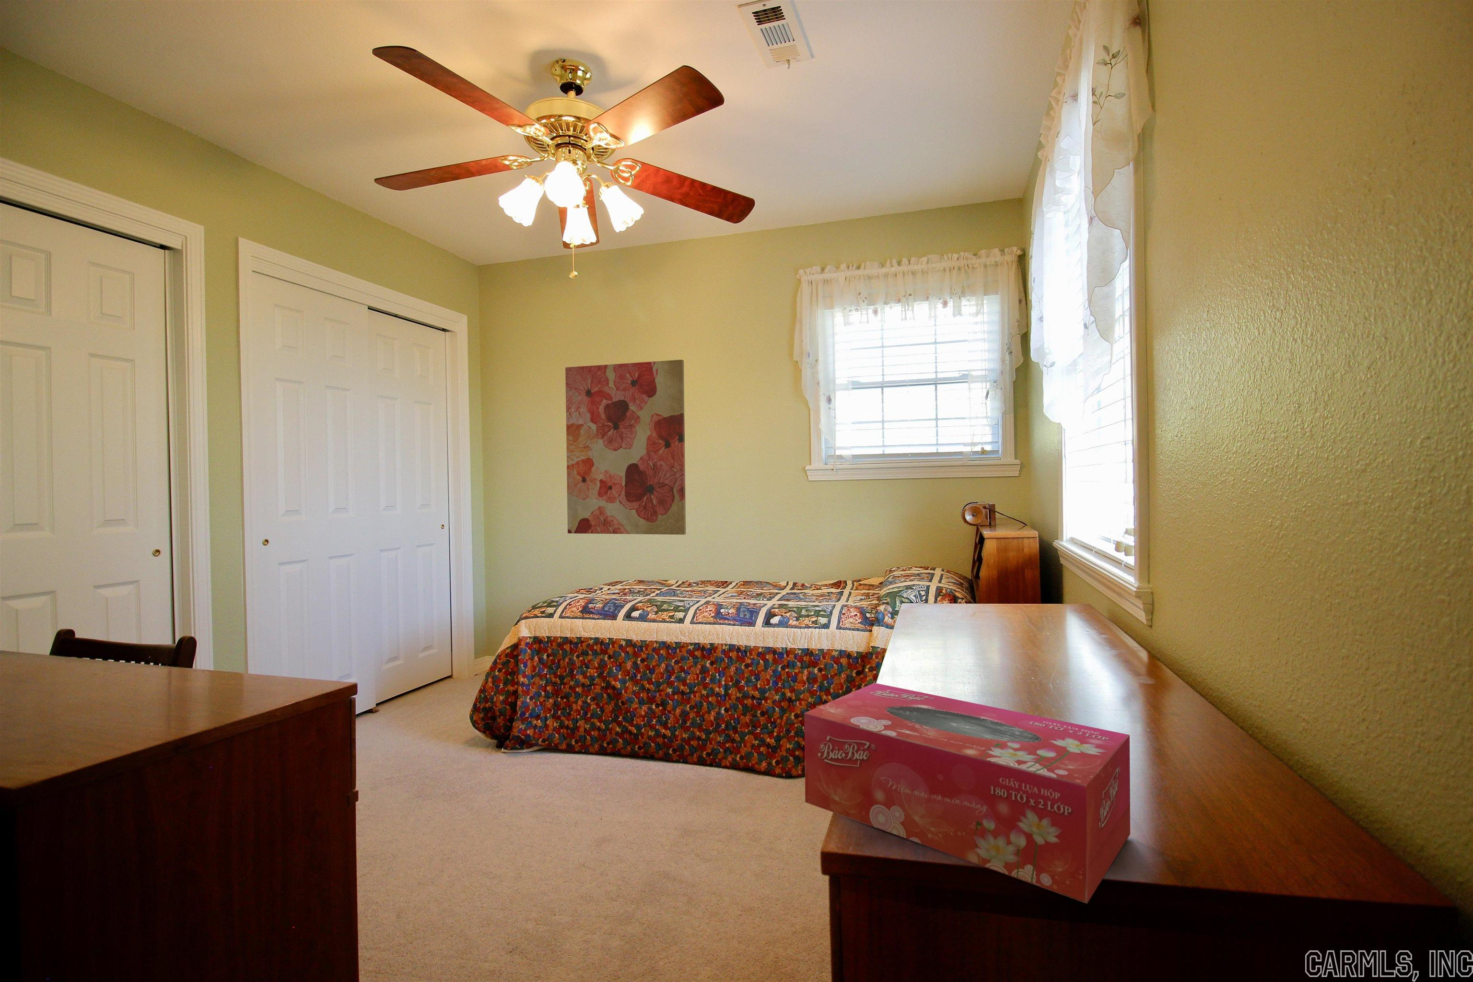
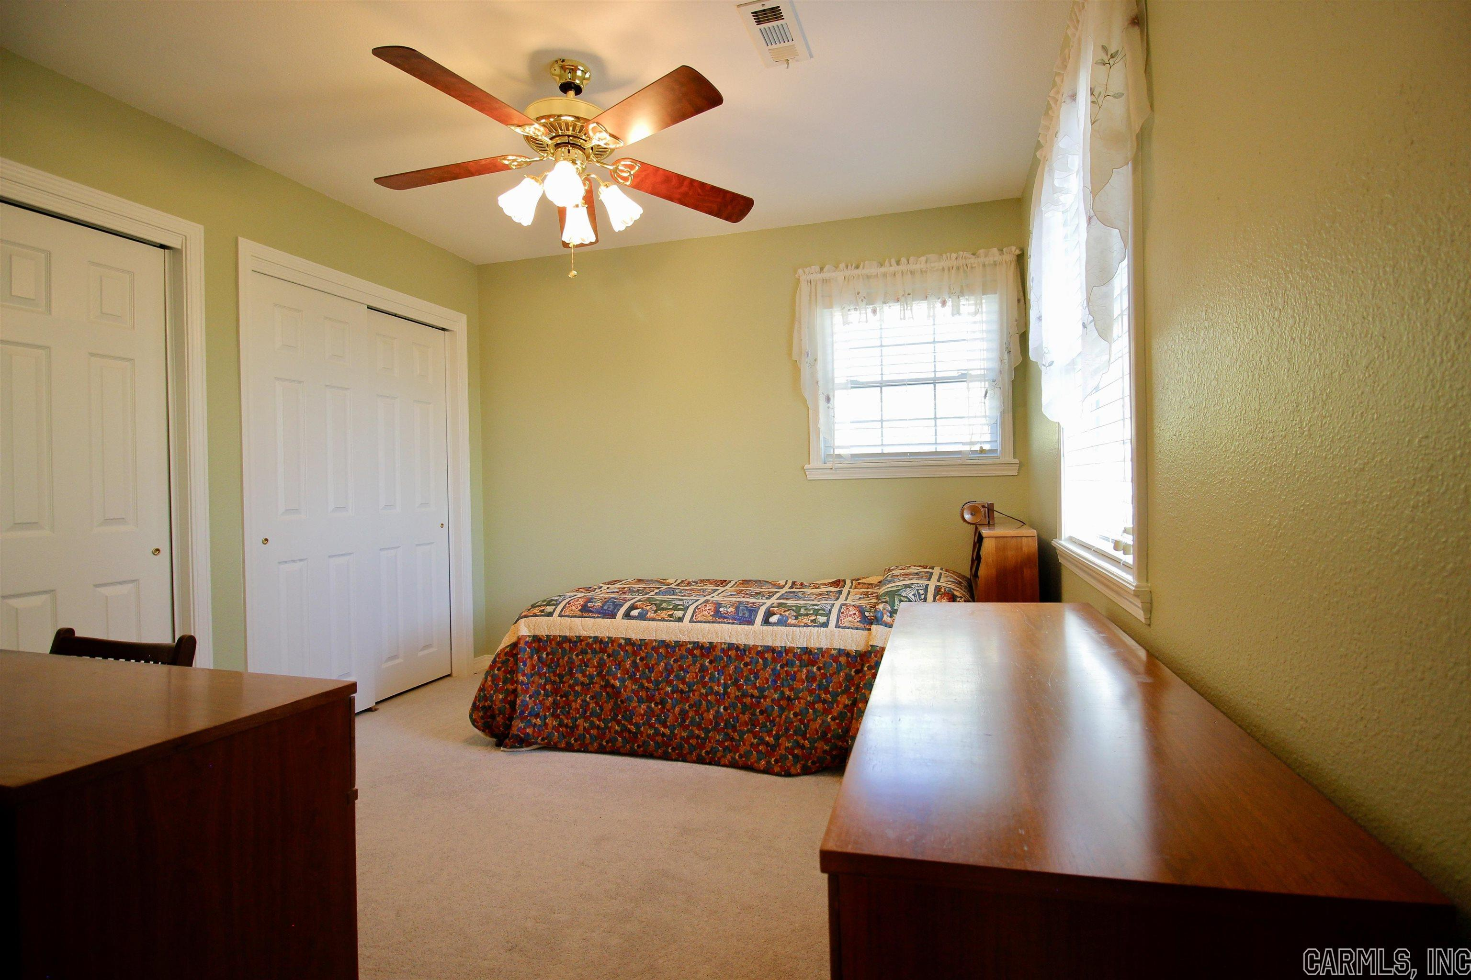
- tissue box [804,683,1131,904]
- wall art [564,359,686,535]
